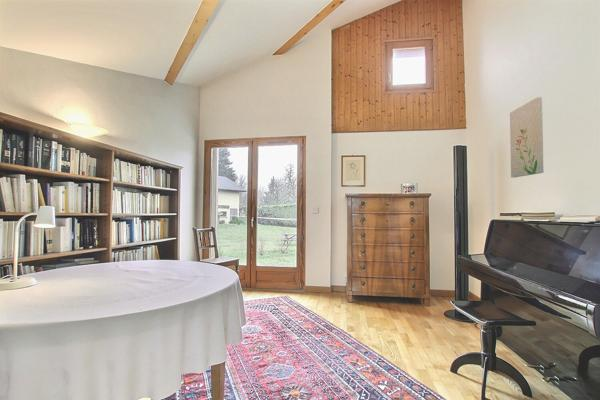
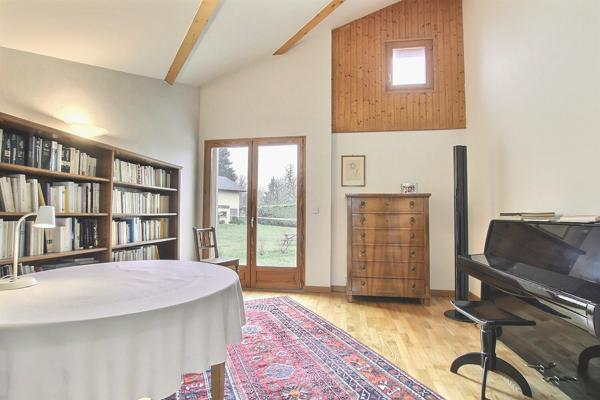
- wall art [509,96,544,178]
